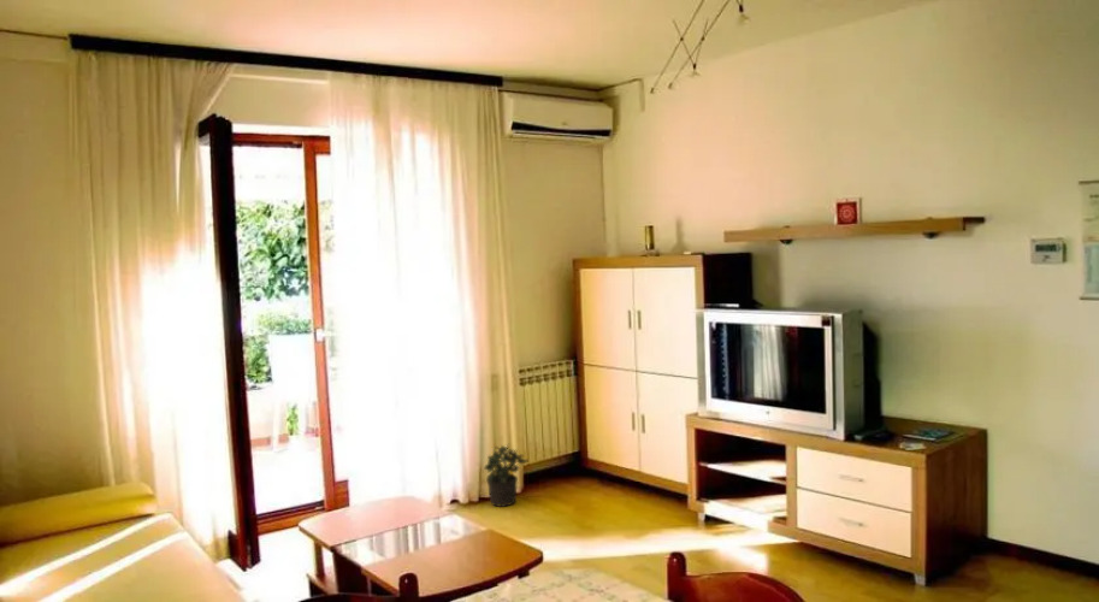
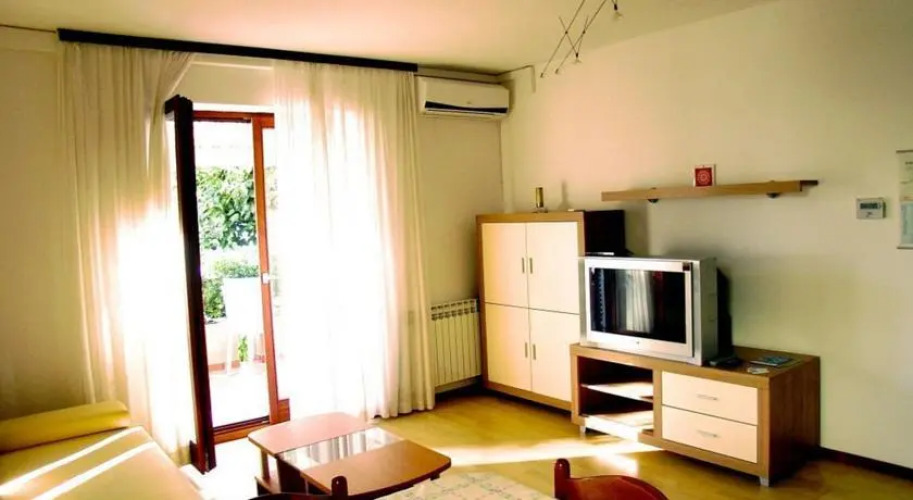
- potted plant [483,442,530,508]
